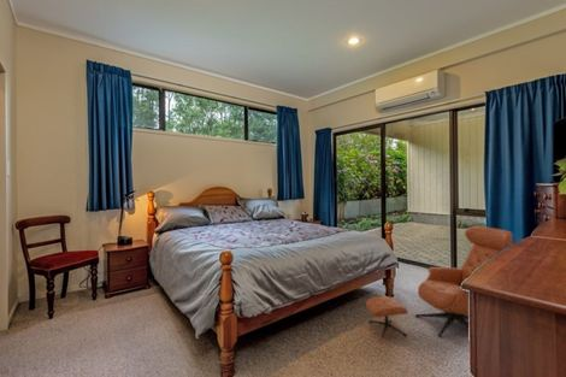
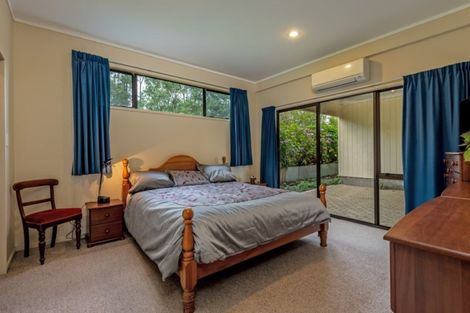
- armchair [365,225,513,340]
